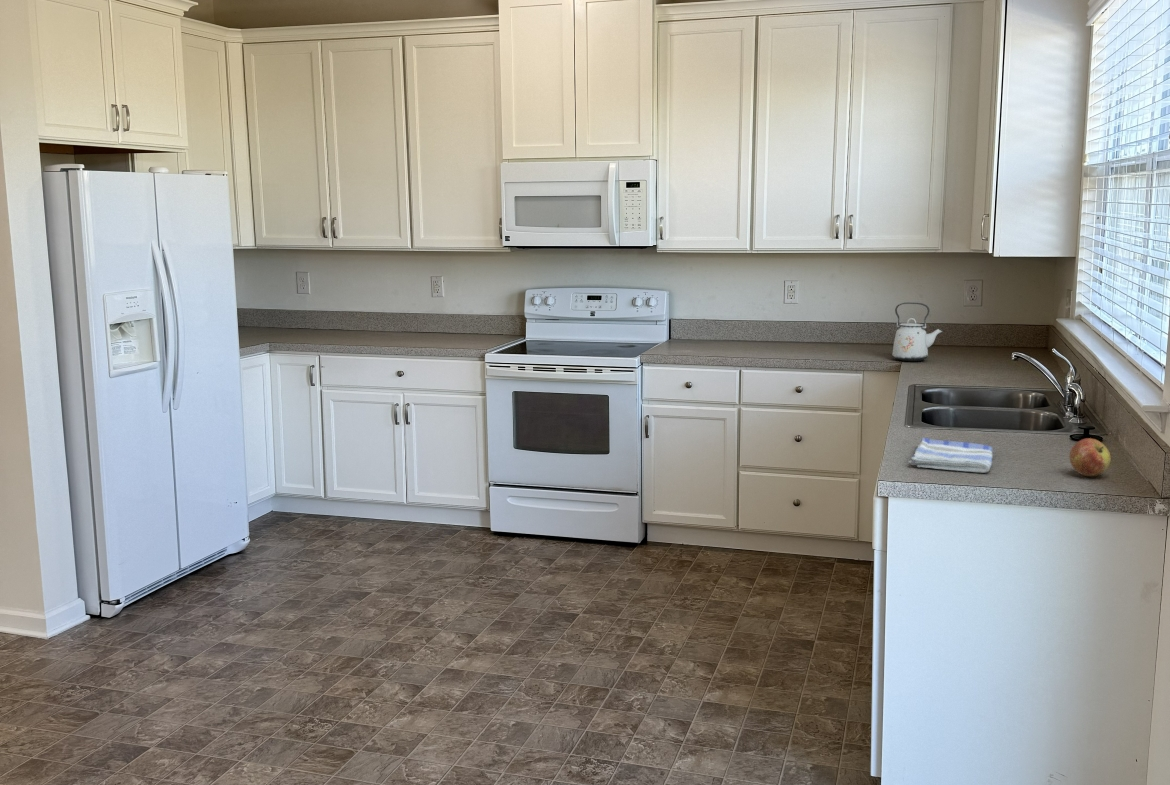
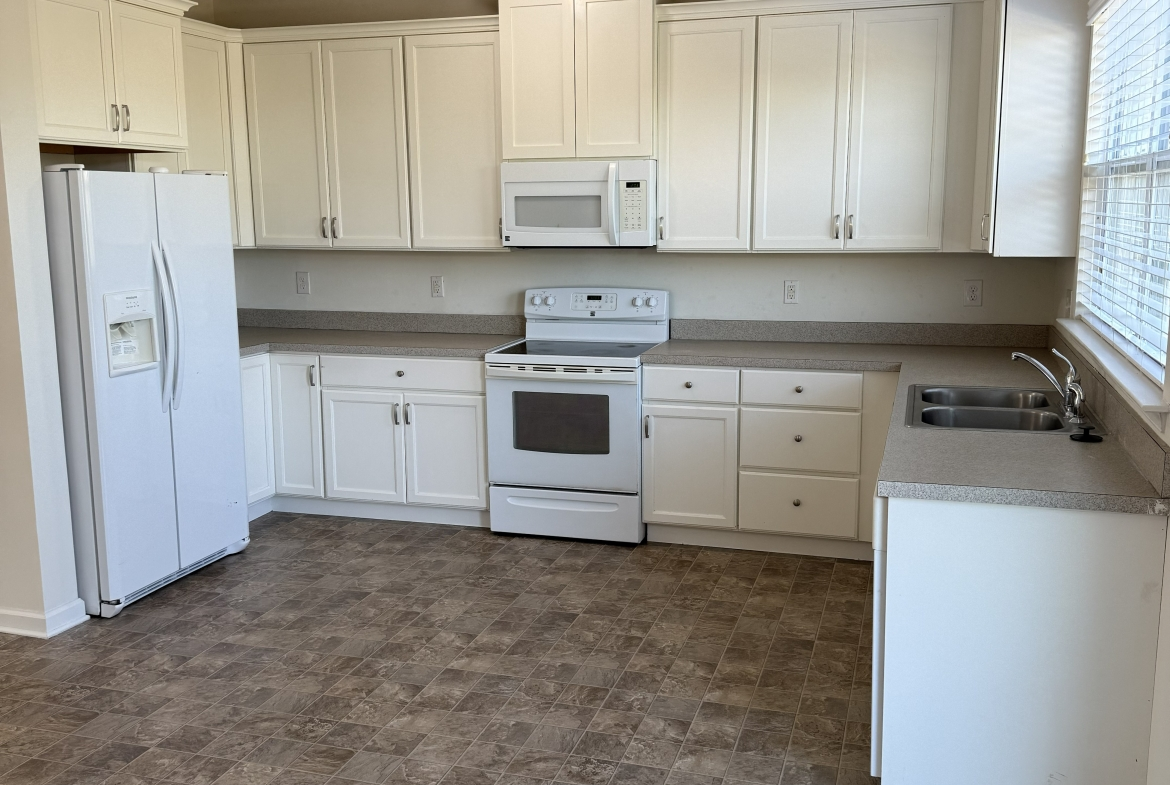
- apple [1068,437,1112,477]
- dish towel [908,437,994,474]
- kettle [891,301,943,362]
